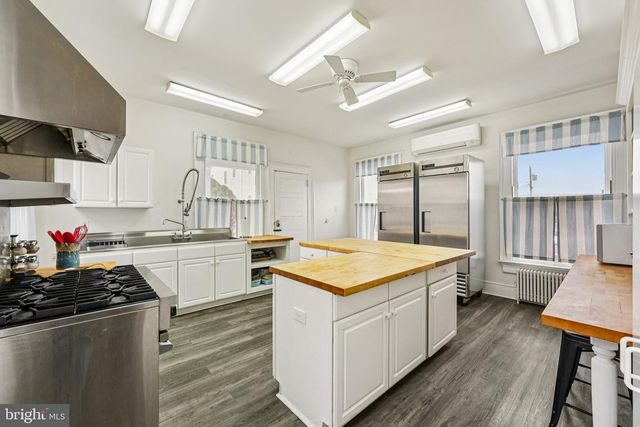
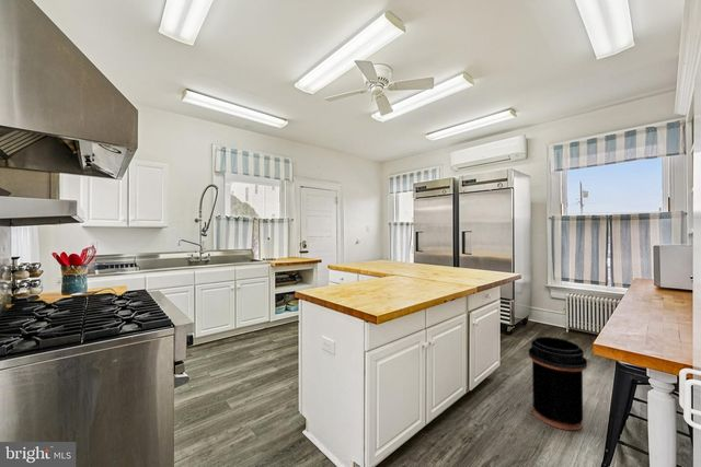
+ trash can [528,336,588,431]
